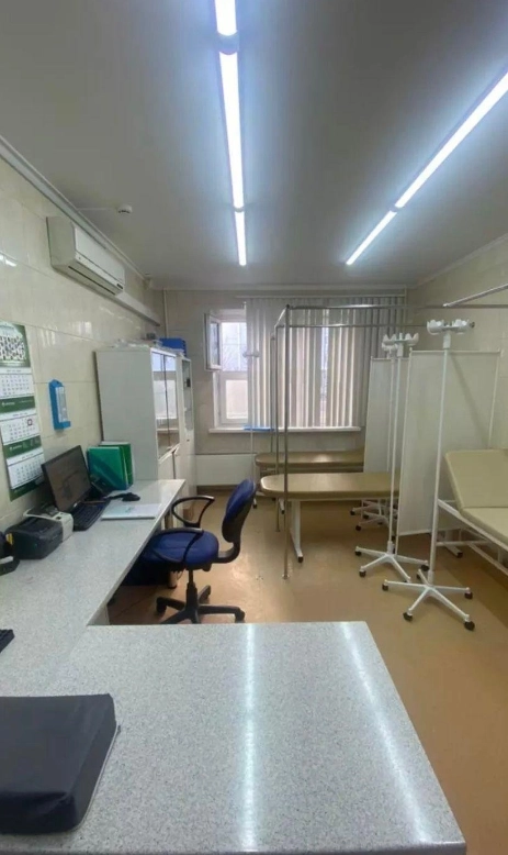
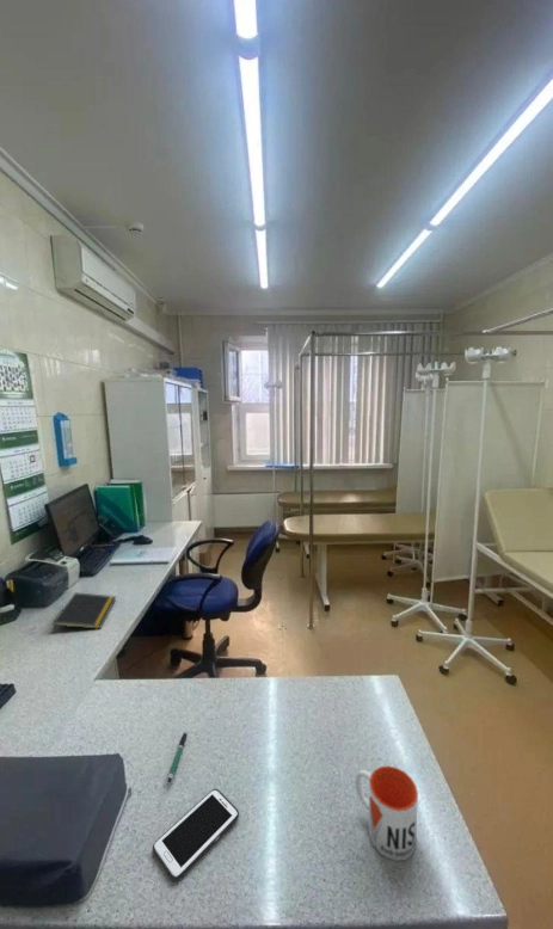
+ mug [354,764,419,862]
+ pen [167,728,189,783]
+ cell phone [152,788,240,882]
+ notepad [51,591,117,634]
